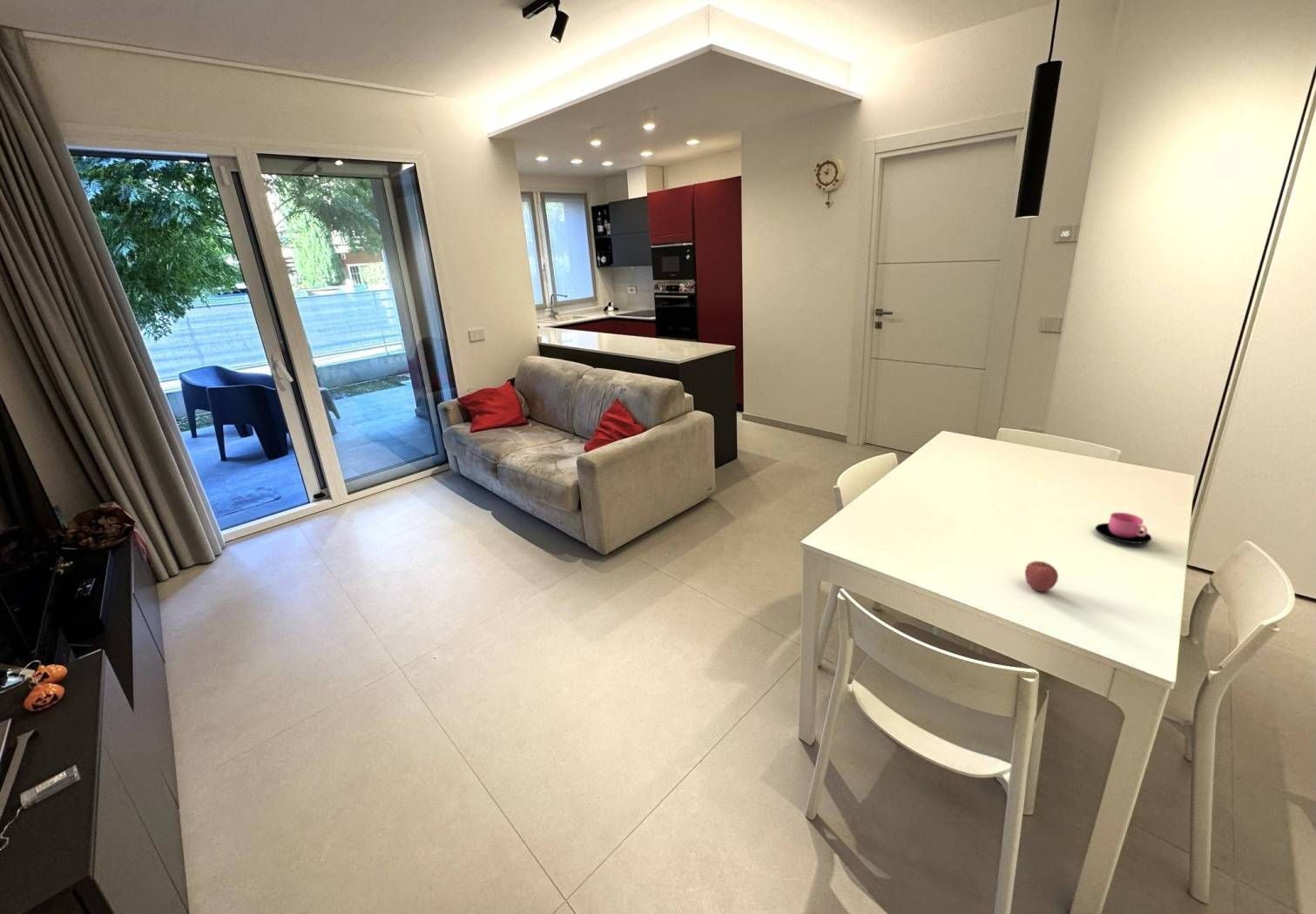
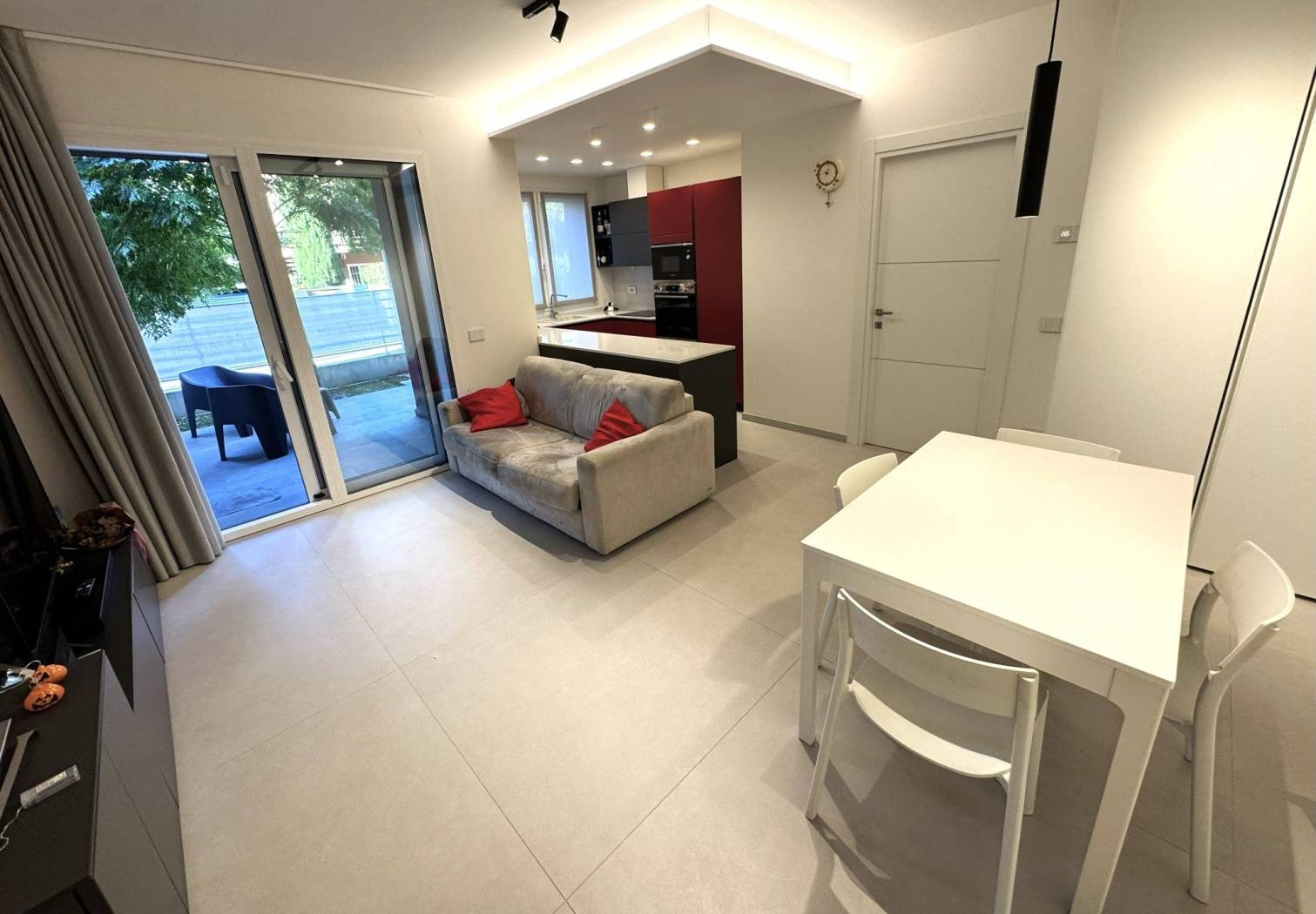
- cup [1095,512,1153,545]
- fruit [1024,560,1059,593]
